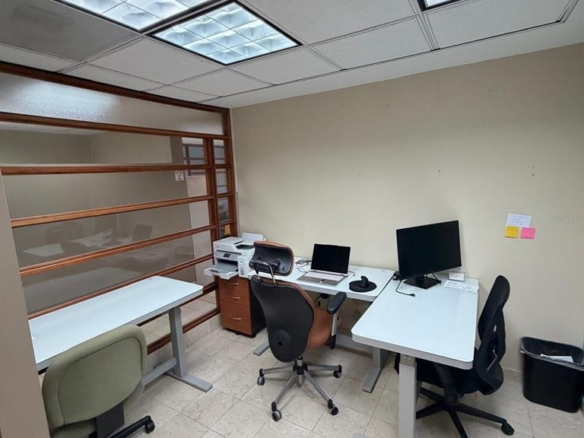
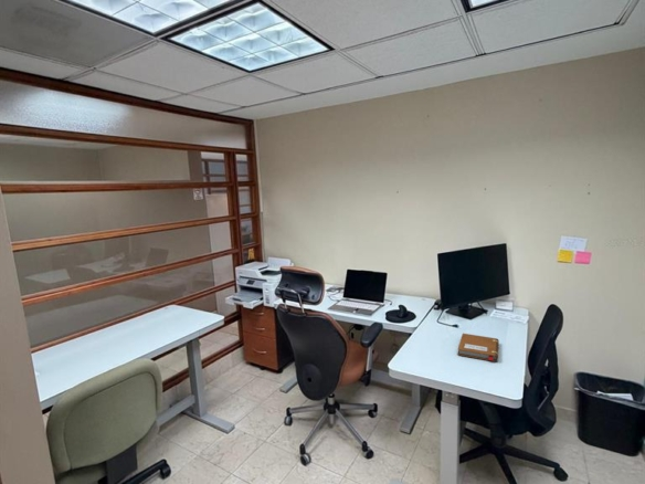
+ notebook [457,333,500,362]
